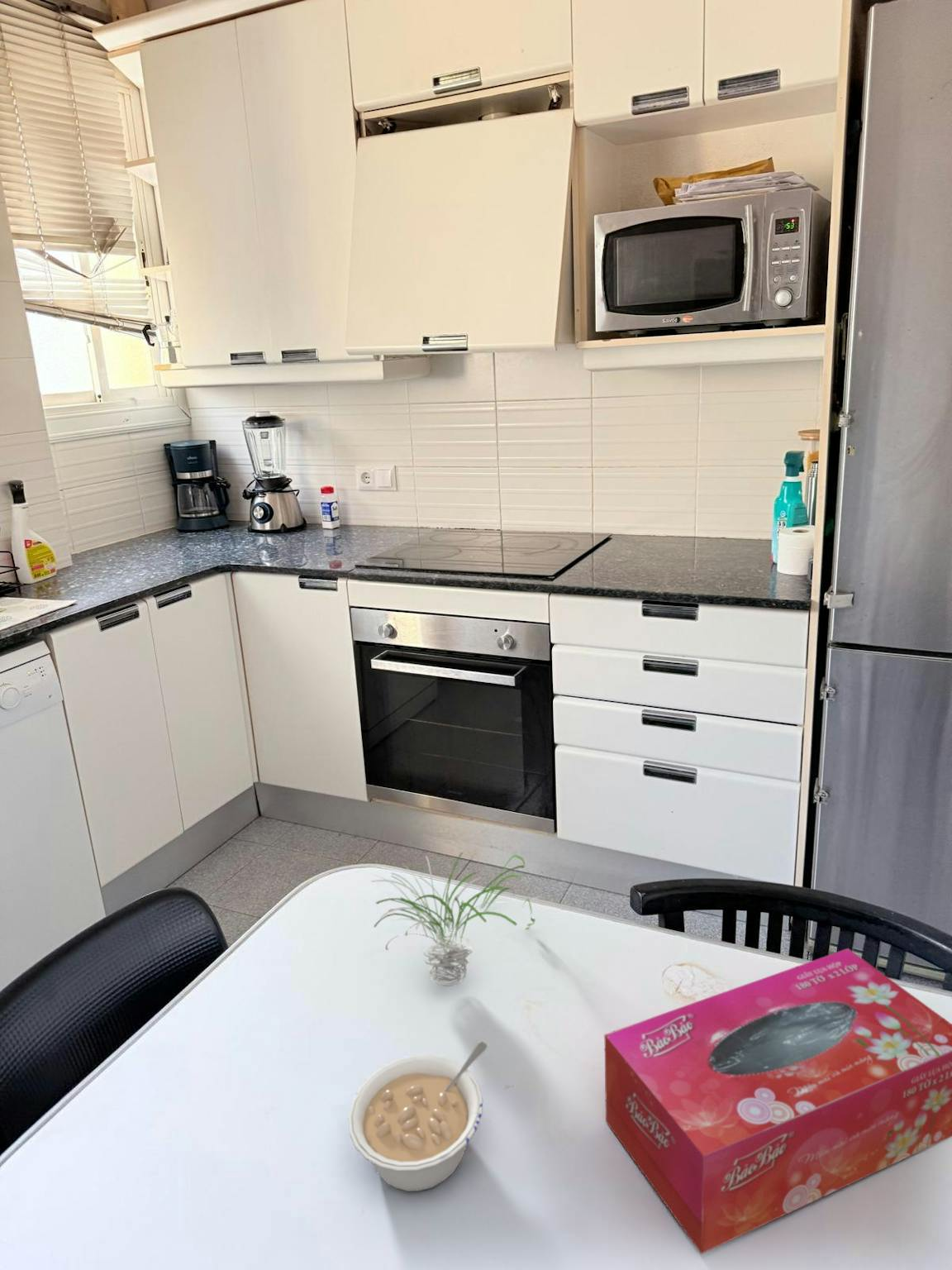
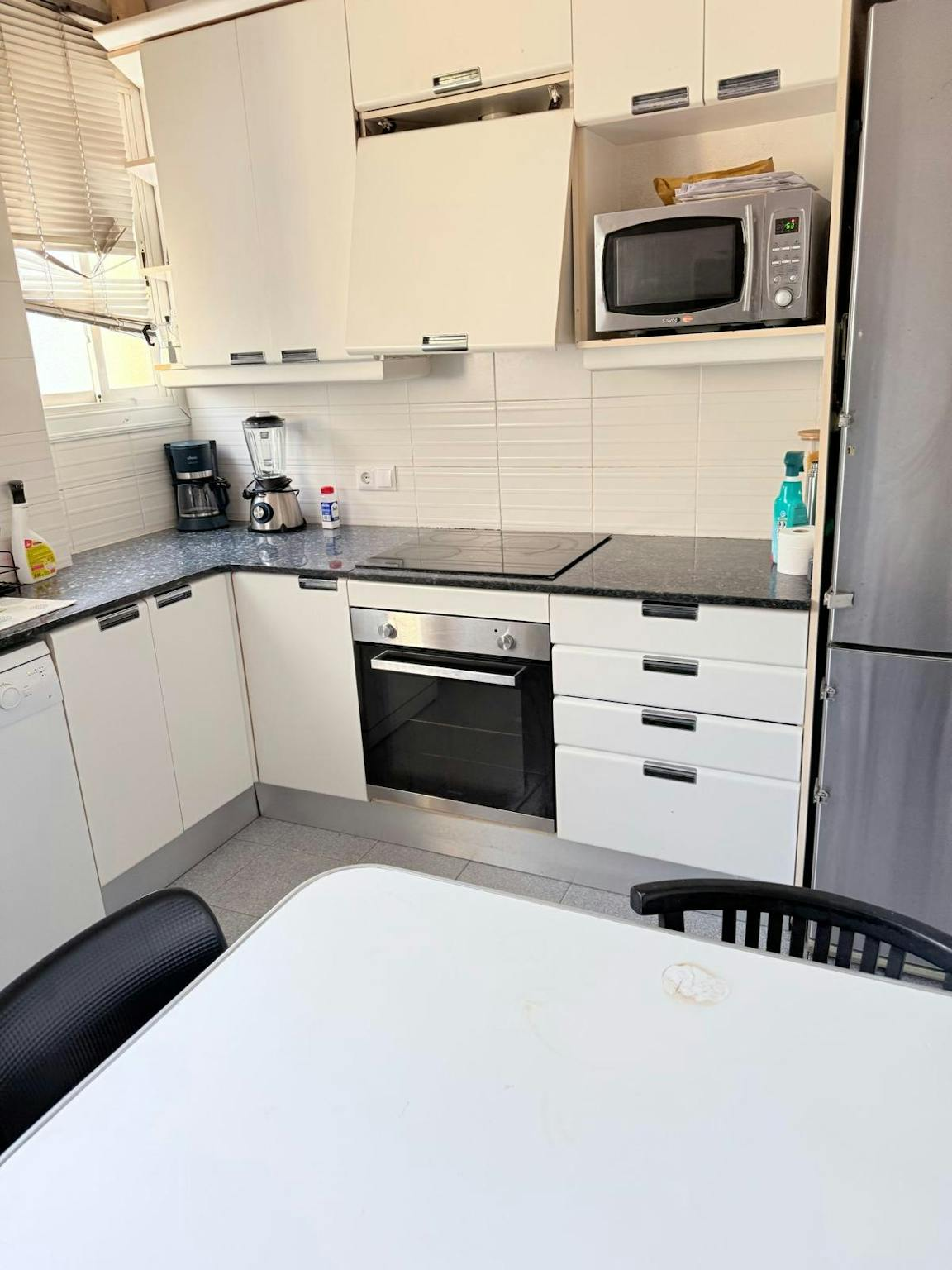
- legume [348,1041,488,1192]
- tissue box [603,948,952,1255]
- plant [370,843,543,987]
